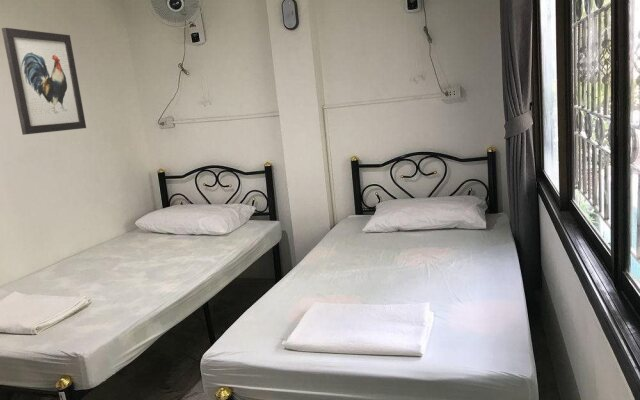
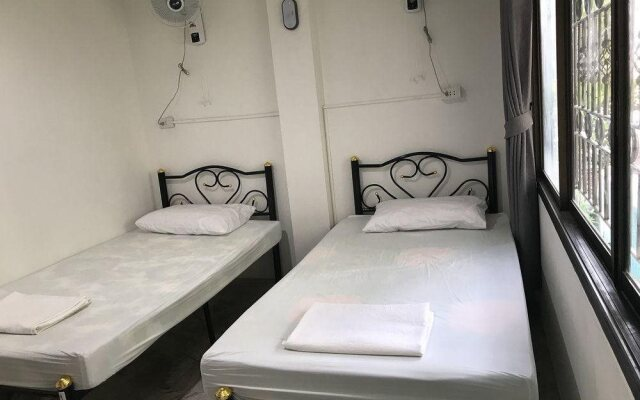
- wall art [1,27,87,136]
